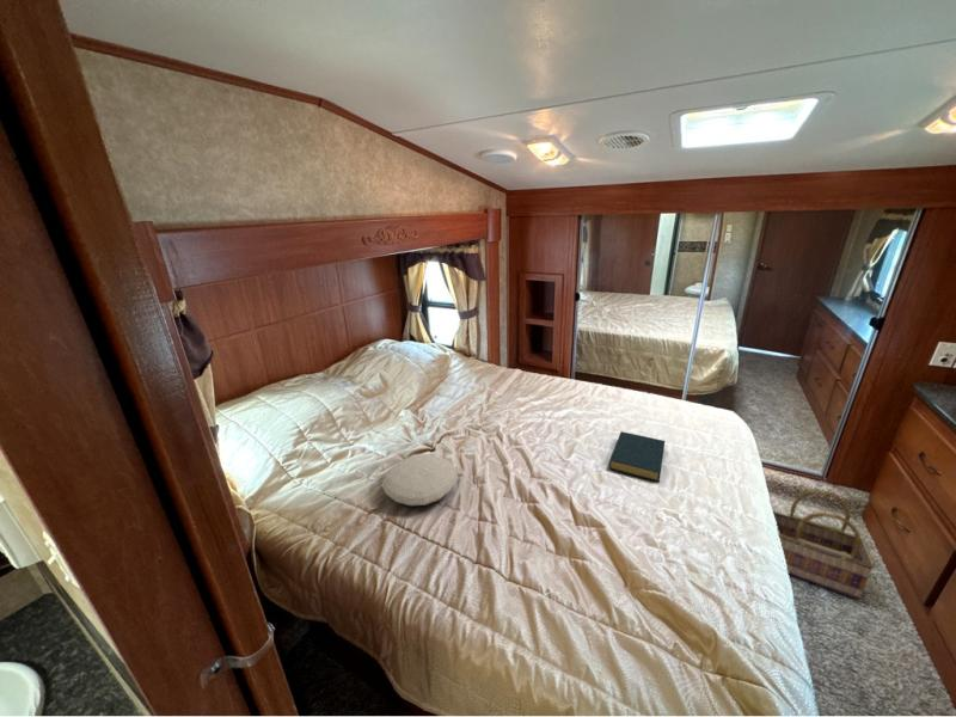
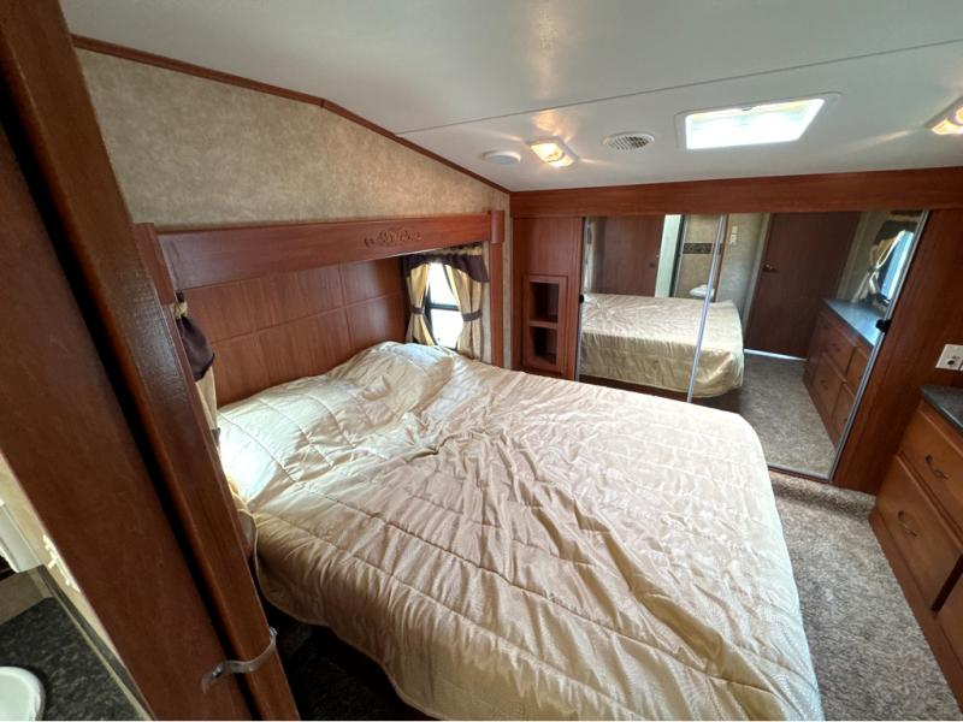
- basket [772,489,877,600]
- hardback book [608,430,666,483]
- cushion [380,453,459,507]
